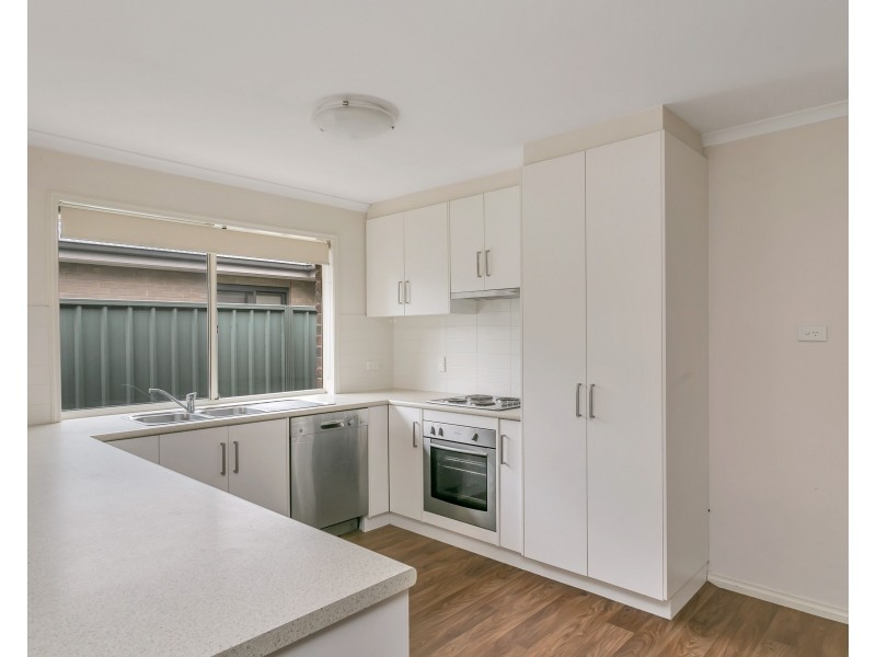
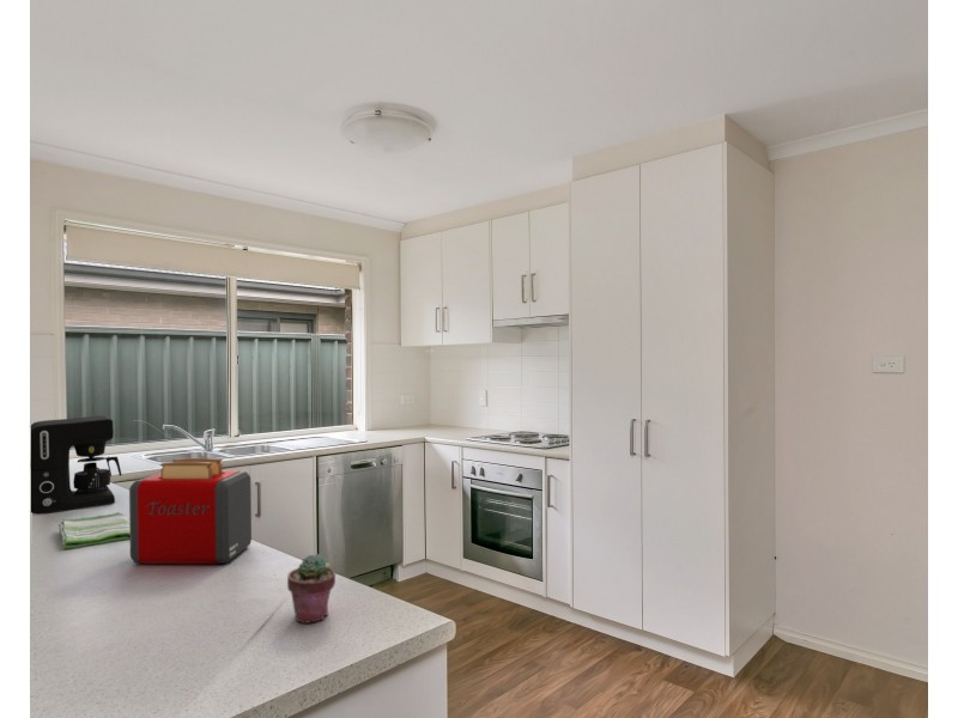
+ dish towel [57,512,131,550]
+ coffee maker [30,414,122,516]
+ toaster [128,457,253,565]
+ potted succulent [286,553,336,625]
